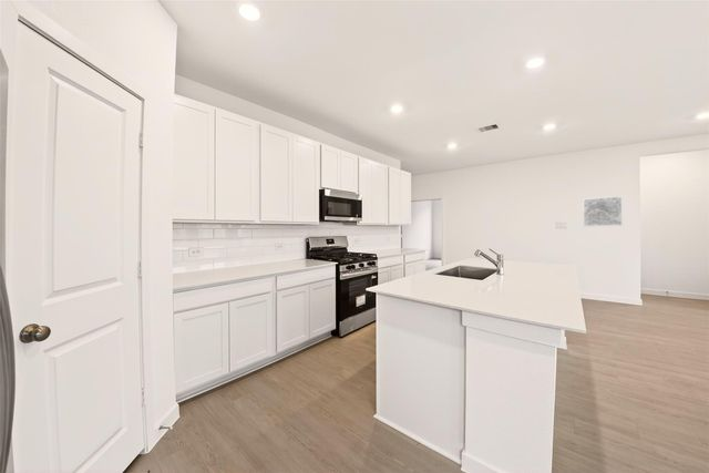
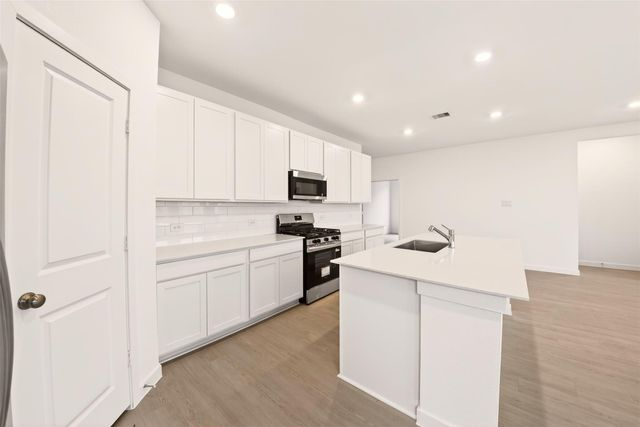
- wall art [582,195,624,228]
